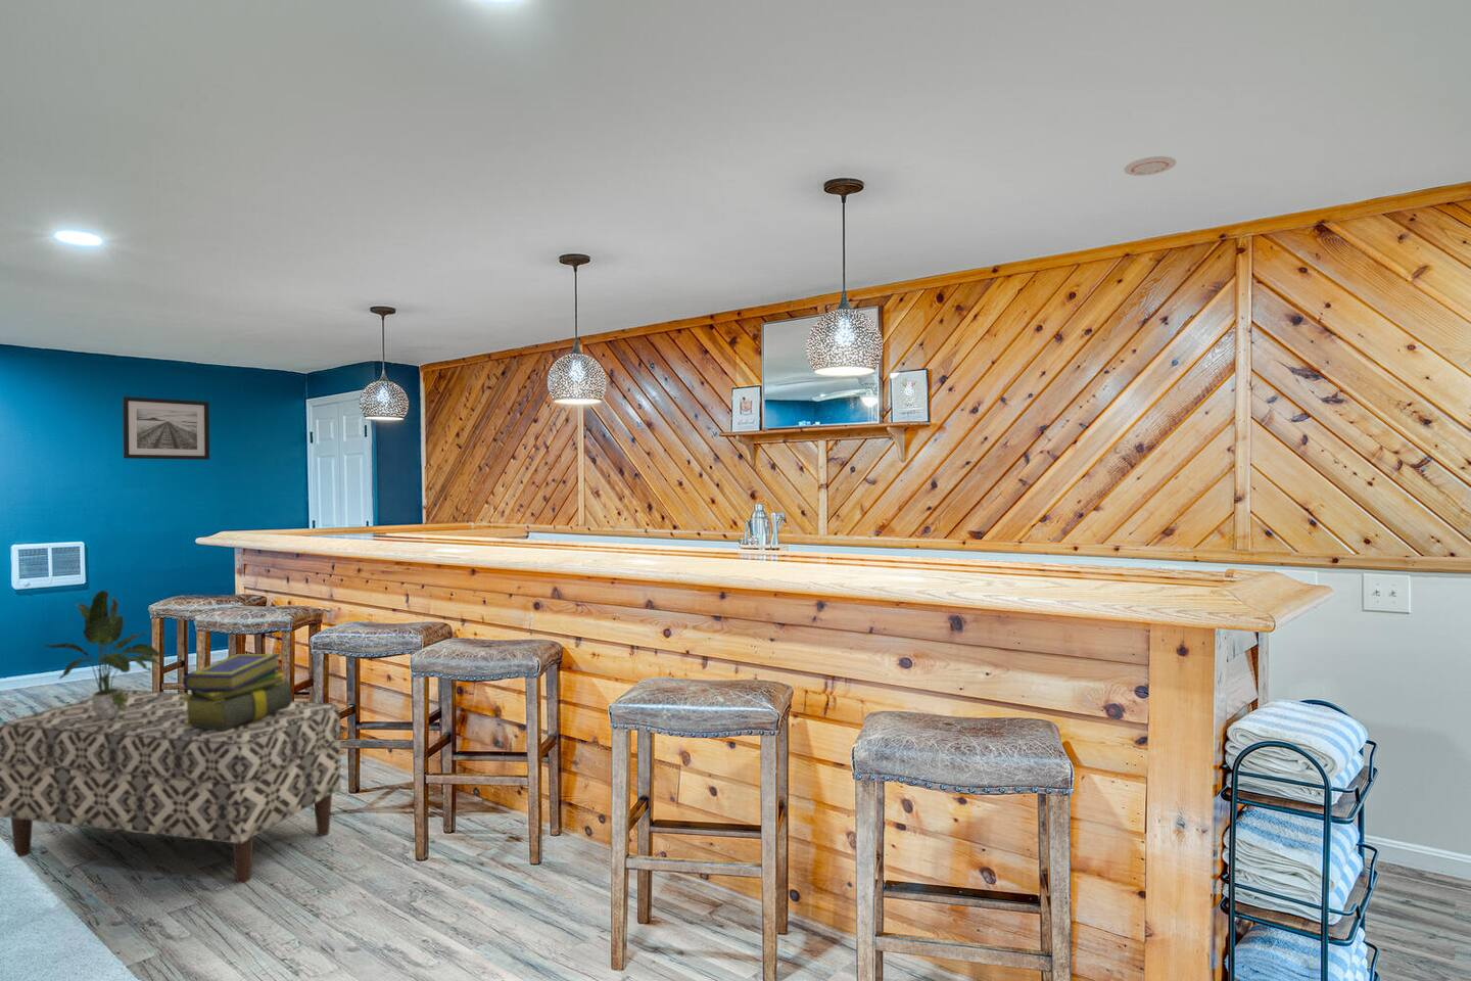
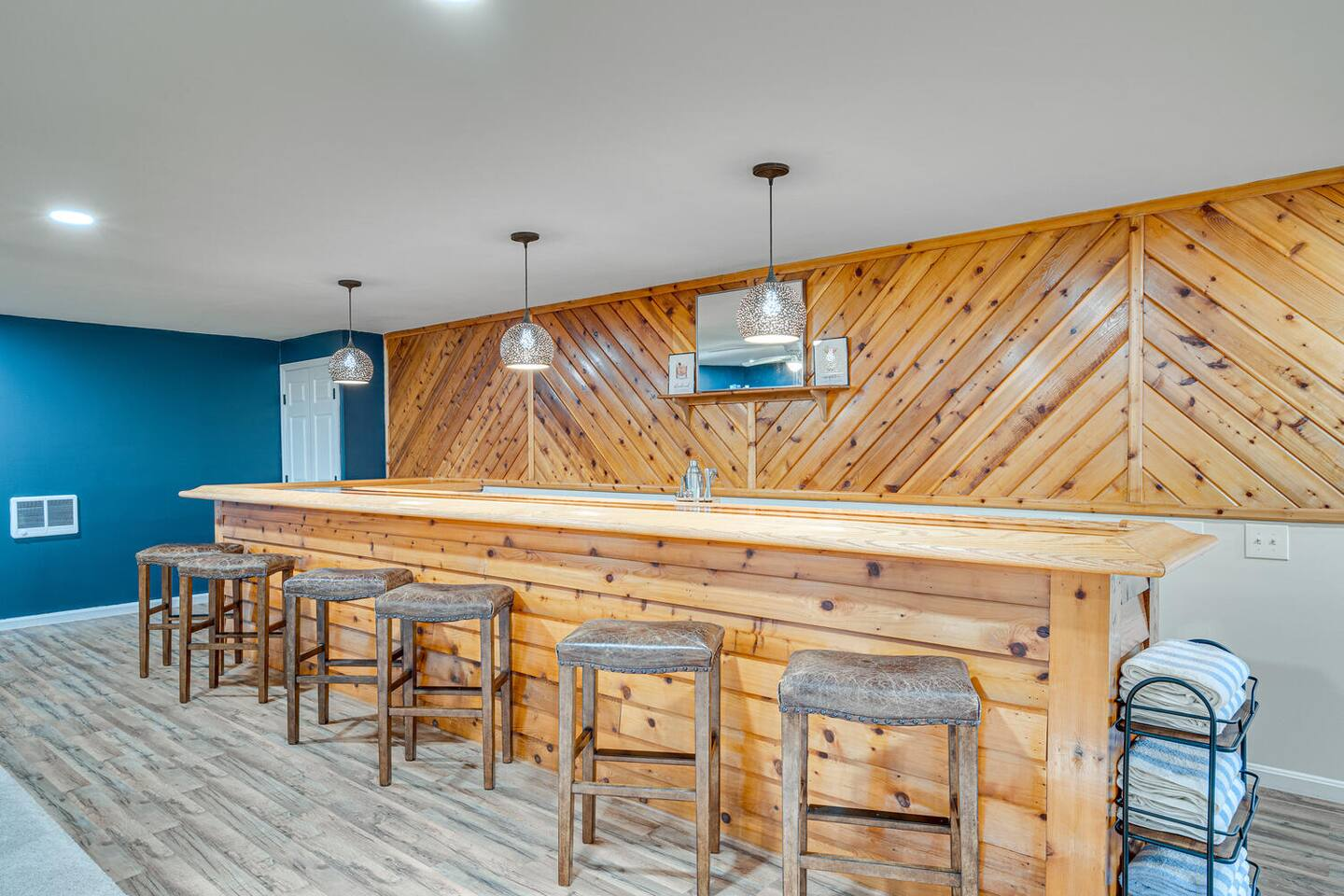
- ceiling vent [1123,155,1177,176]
- wall art [121,395,210,461]
- potted plant [43,590,164,719]
- bench [0,689,343,884]
- stack of books [182,653,292,730]
